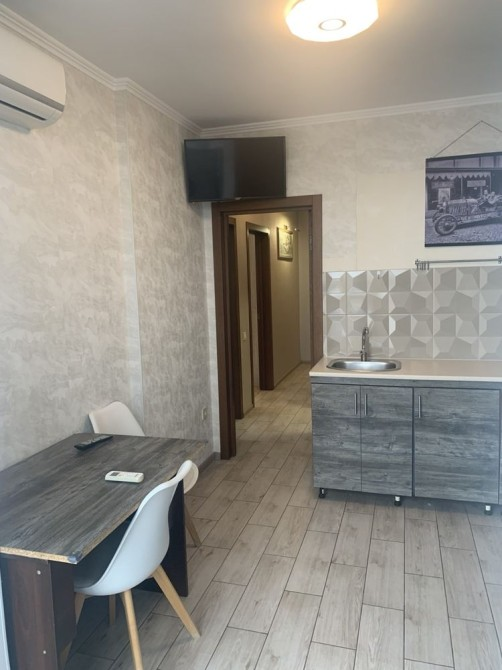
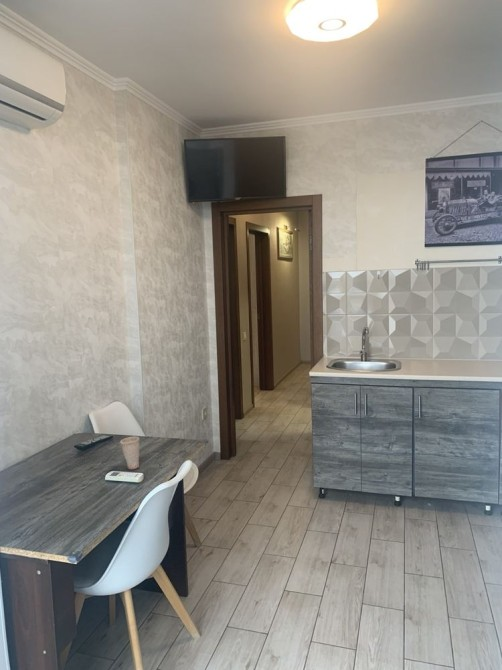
+ cup [119,436,140,470]
